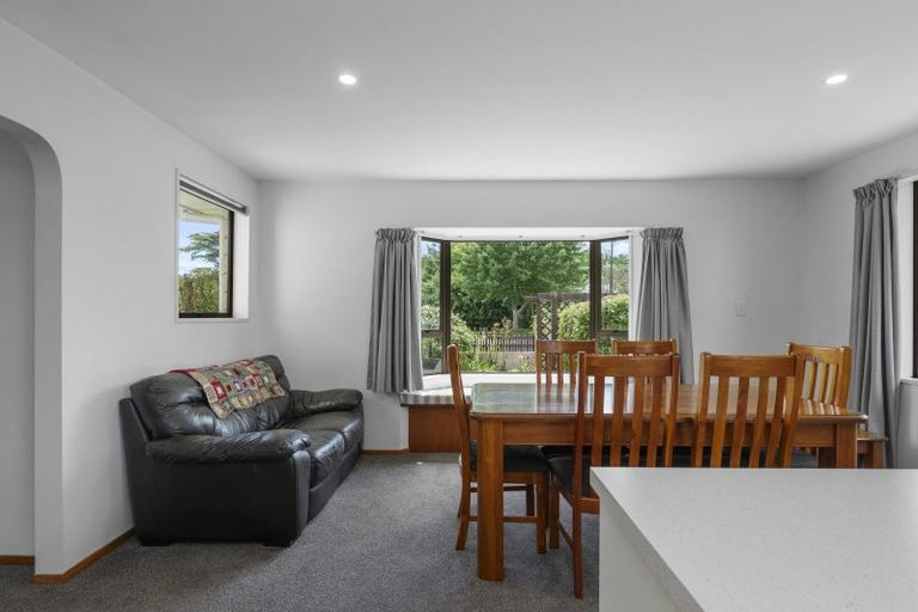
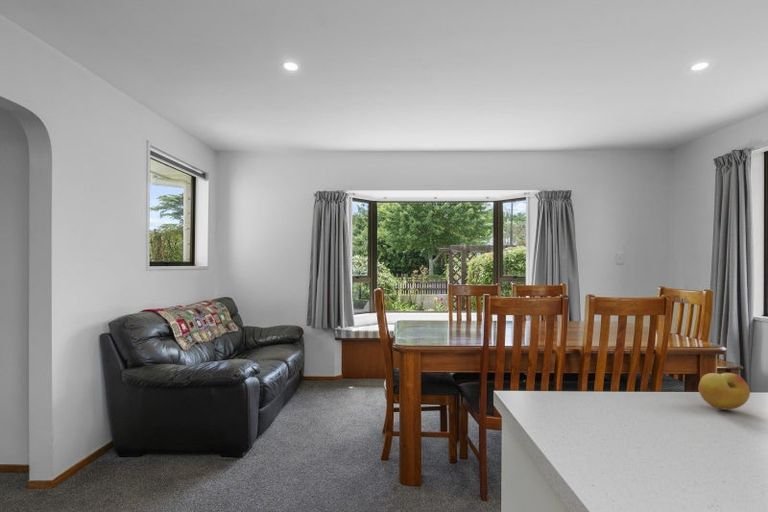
+ fruit [698,372,751,410]
